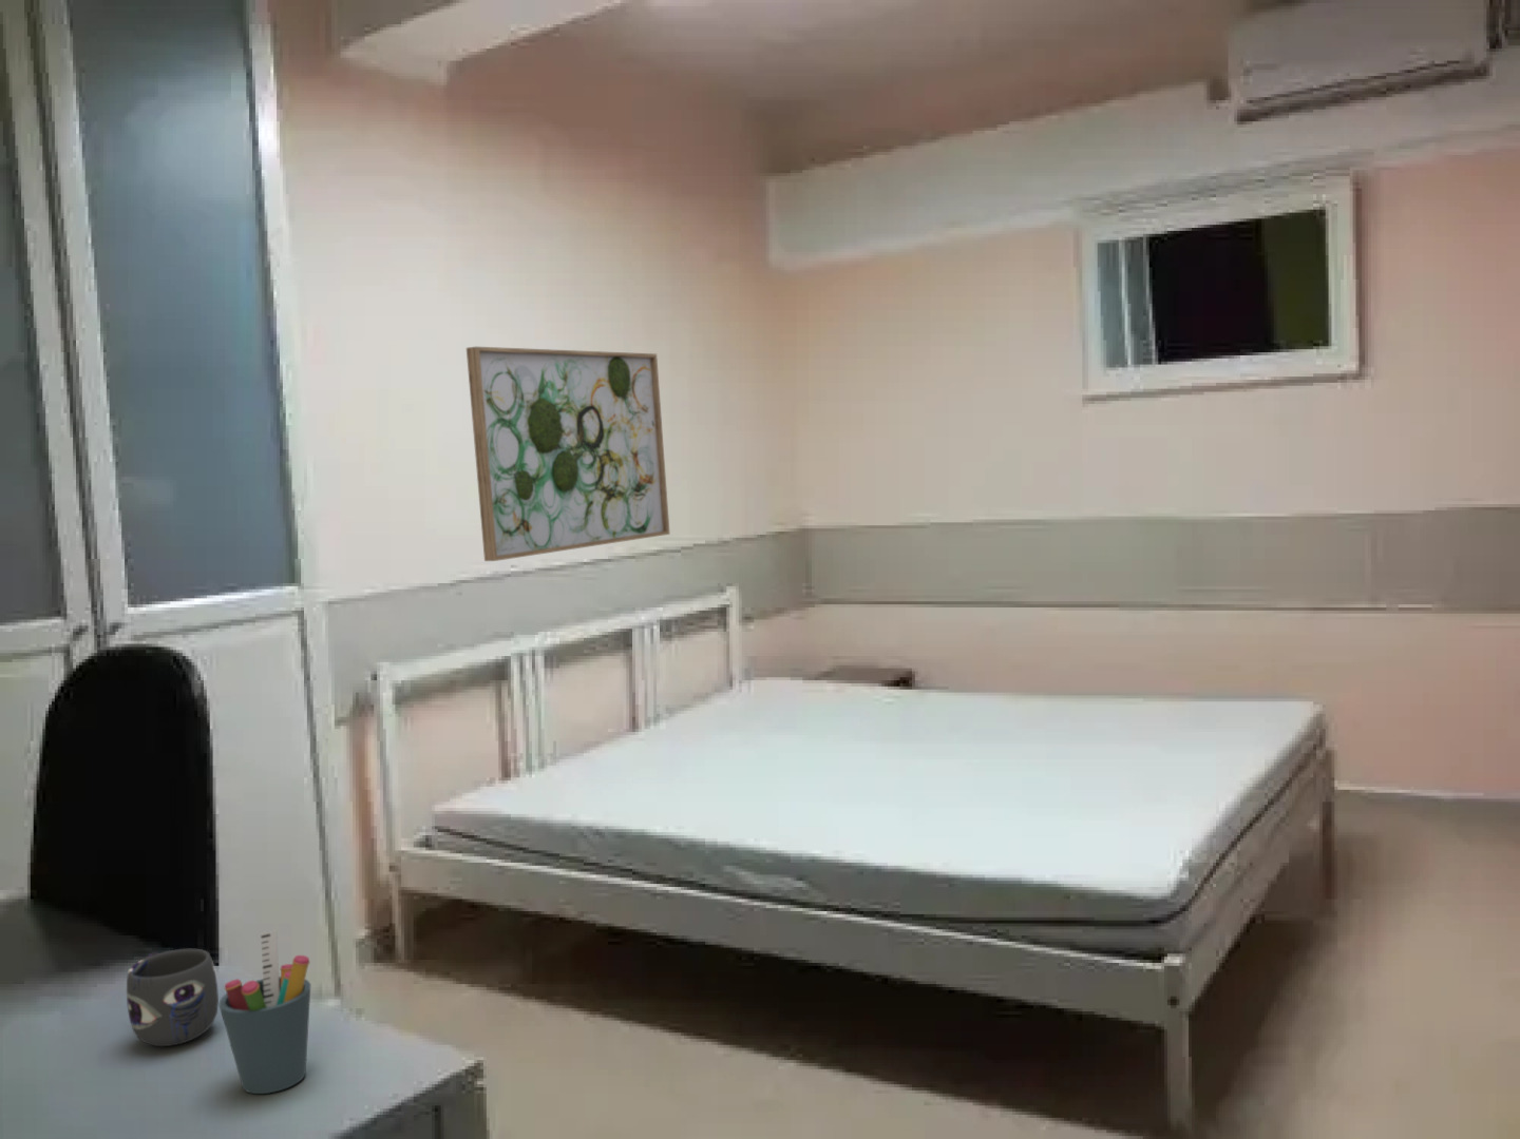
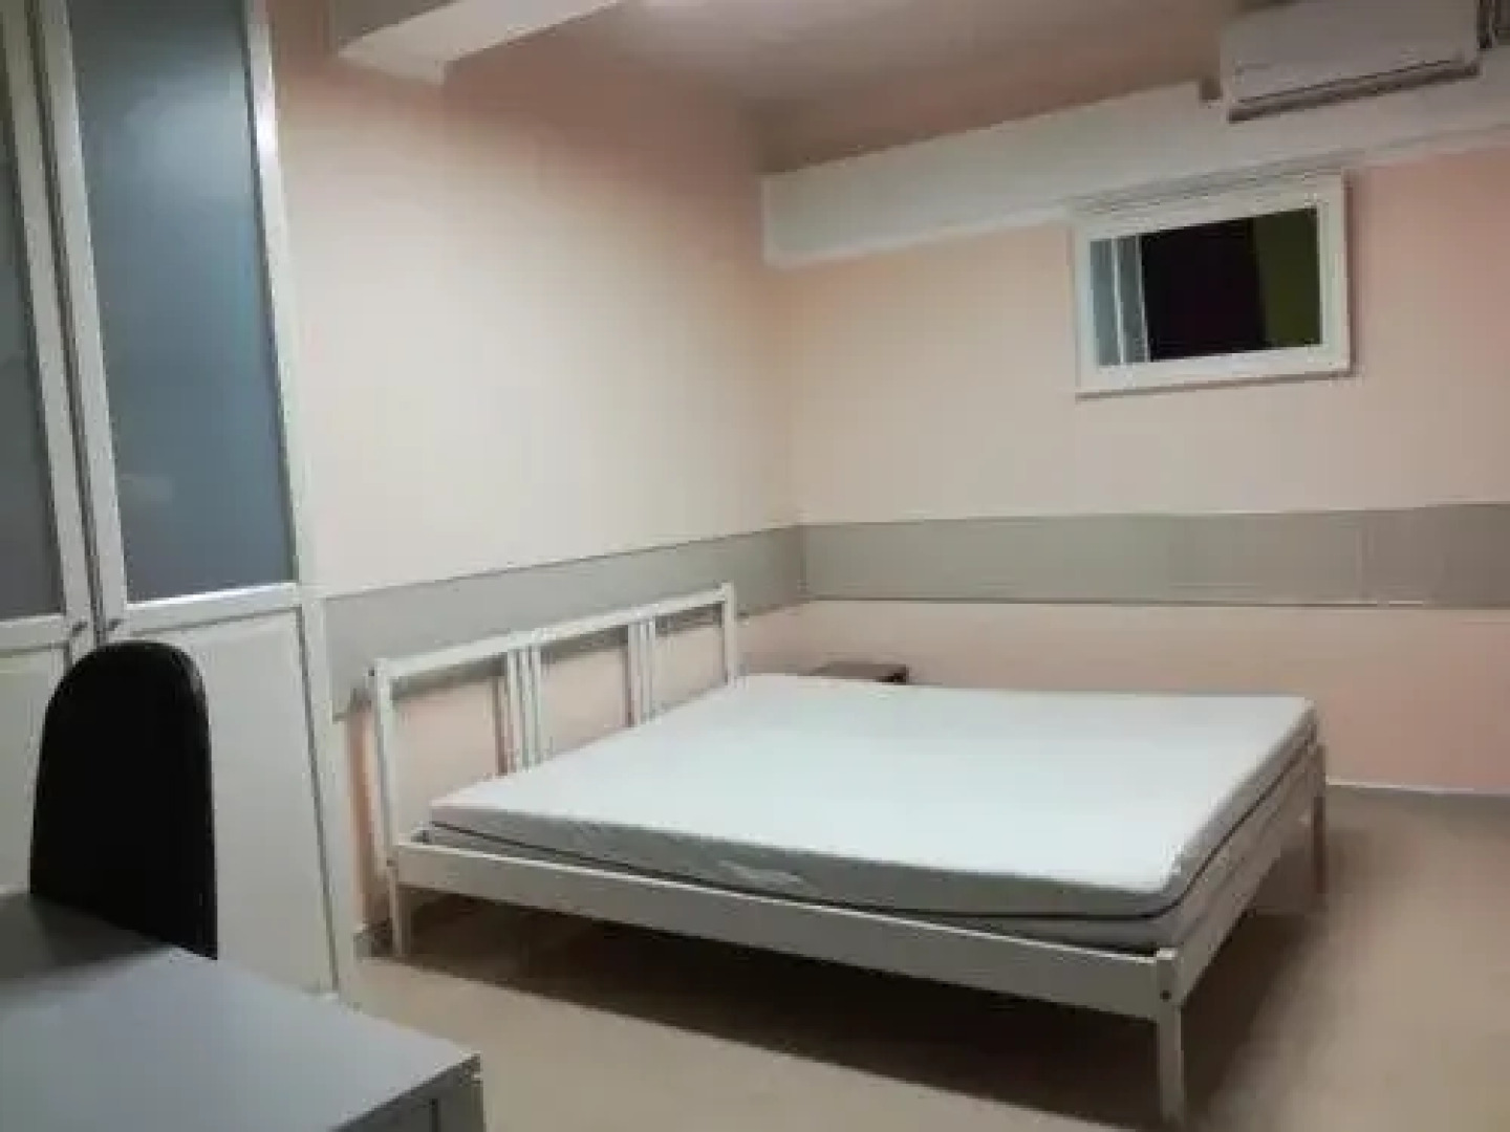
- pen holder [219,930,311,1095]
- mug [126,948,219,1047]
- wall art [466,346,671,562]
